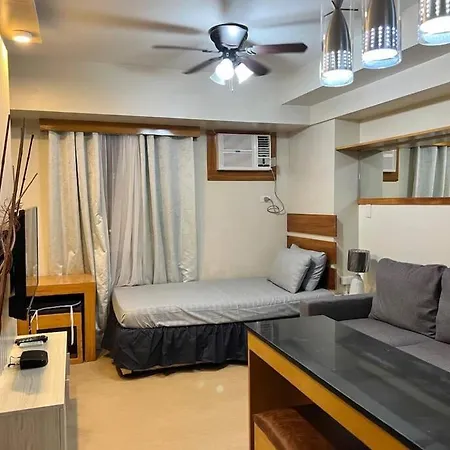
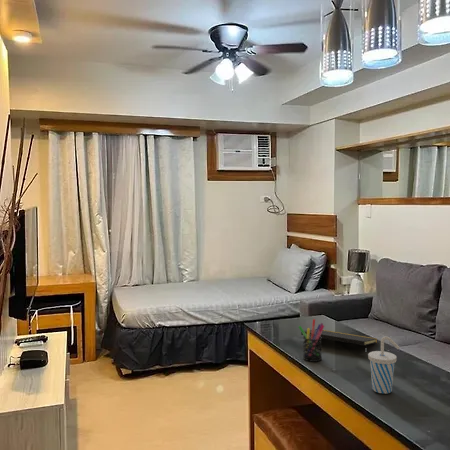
+ notepad [300,328,378,356]
+ cup [367,335,401,395]
+ pen holder [298,318,325,363]
